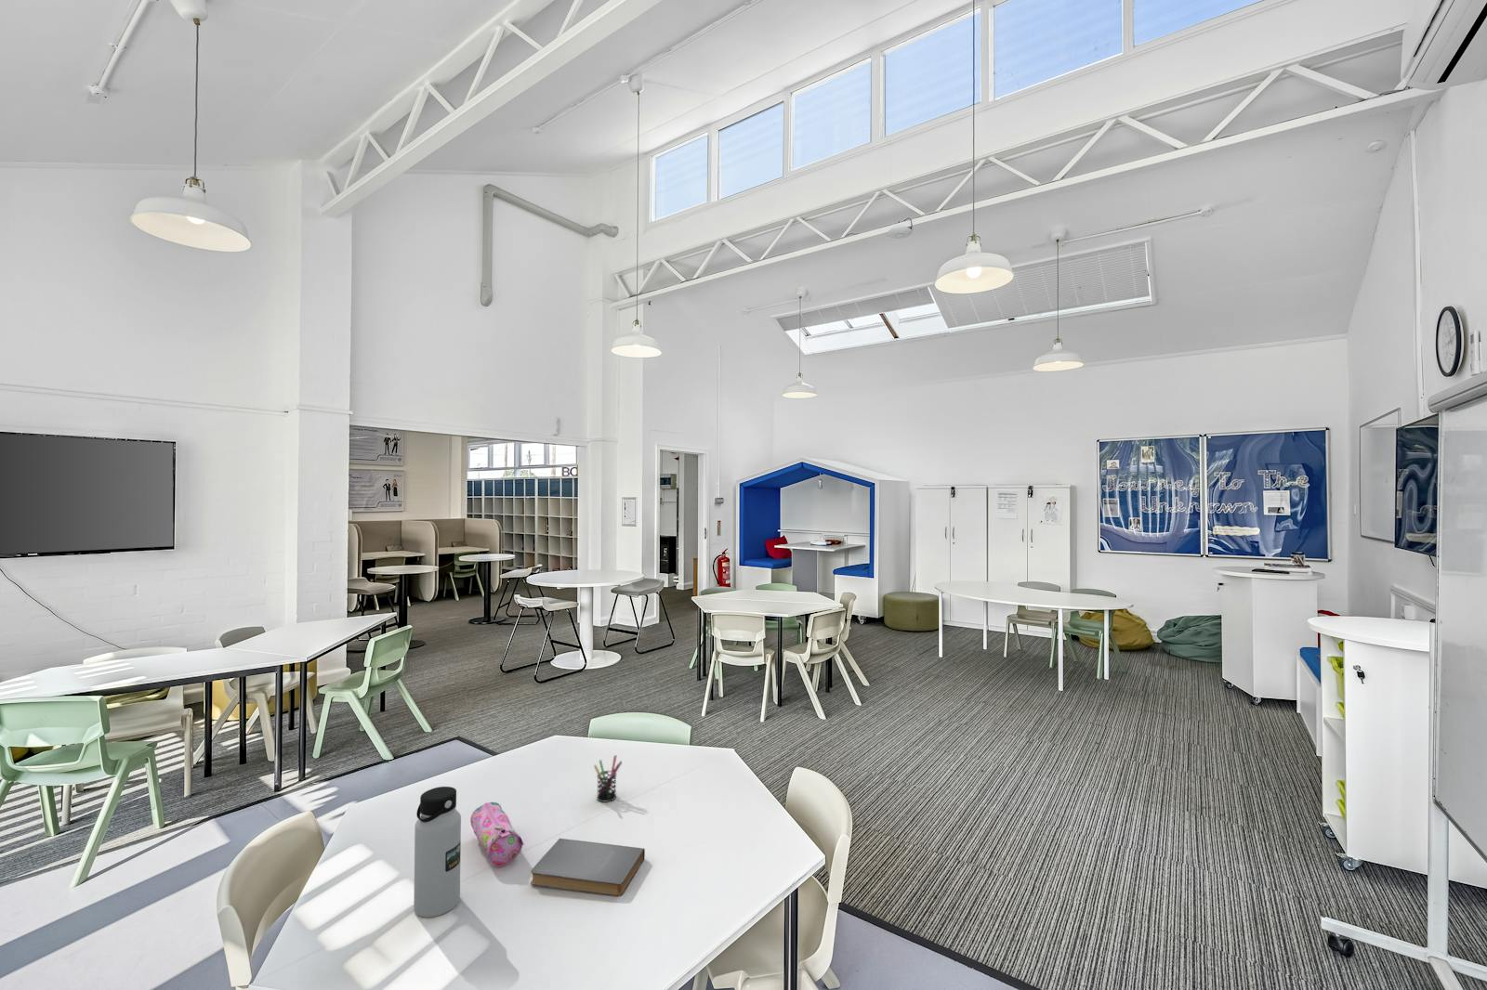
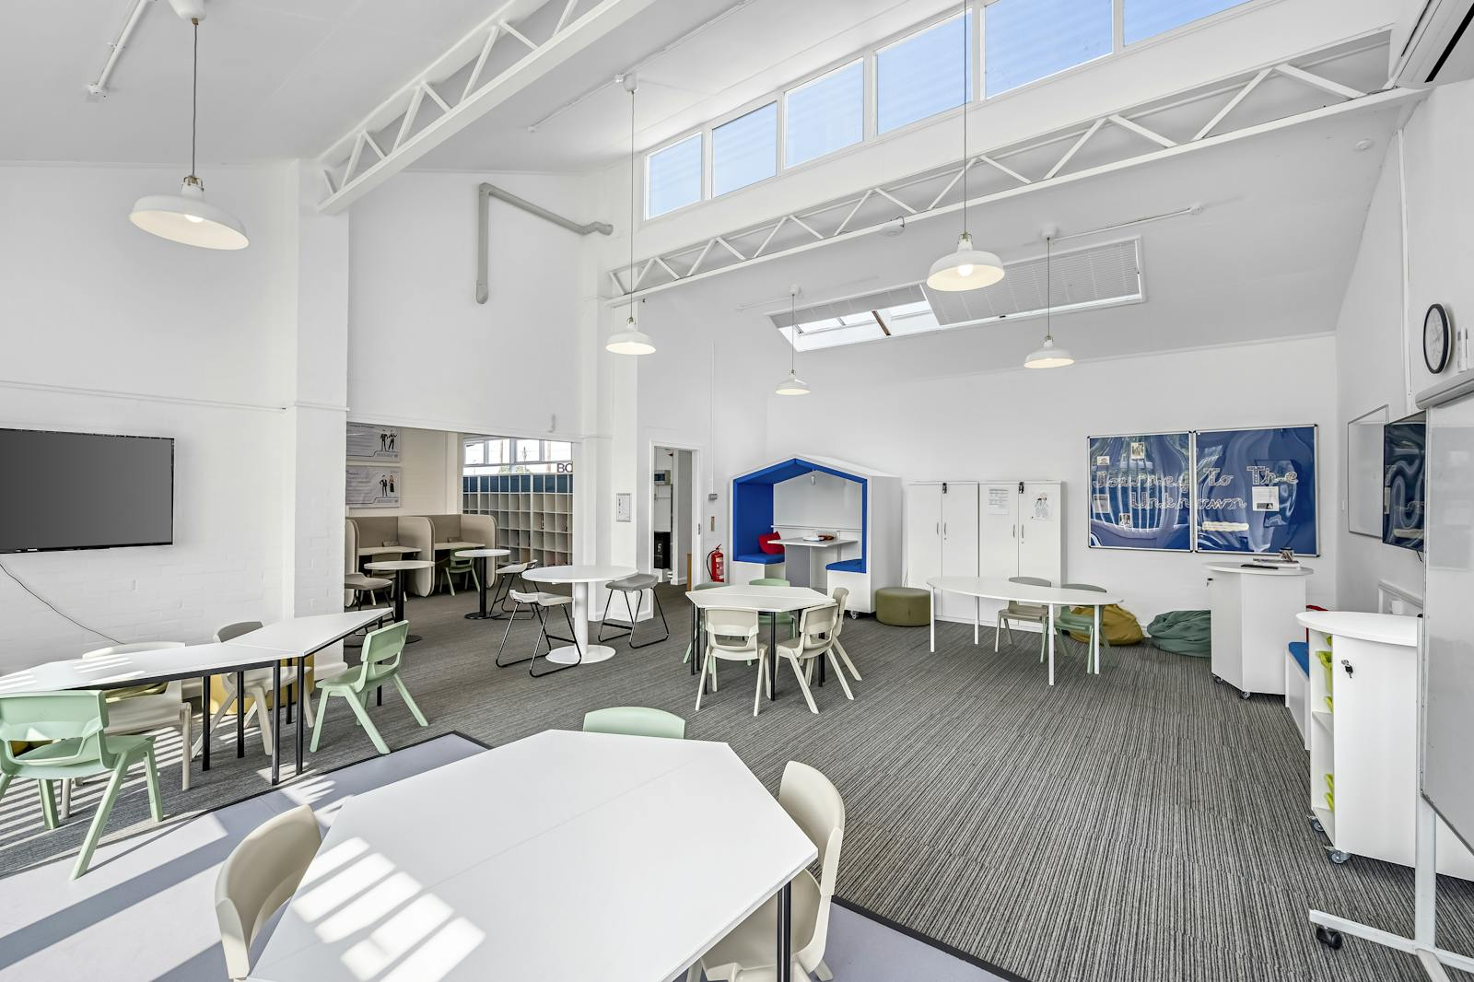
- book [530,838,646,897]
- water bottle [412,786,462,918]
- pen holder [593,755,622,802]
- pencil case [470,801,524,868]
